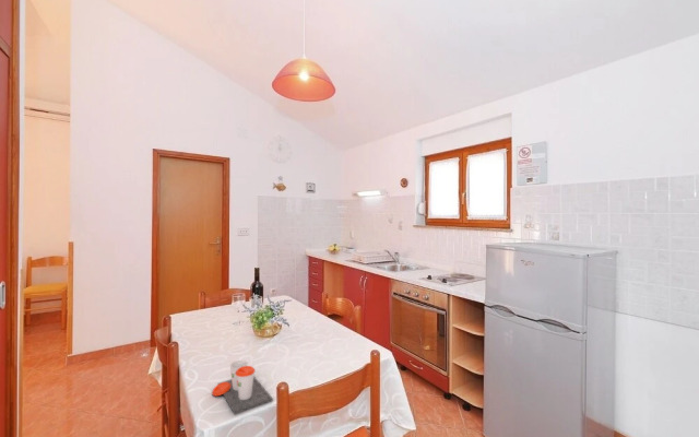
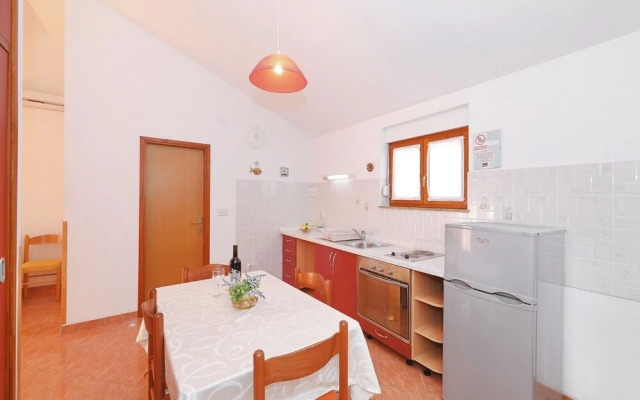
- cup [211,359,274,415]
